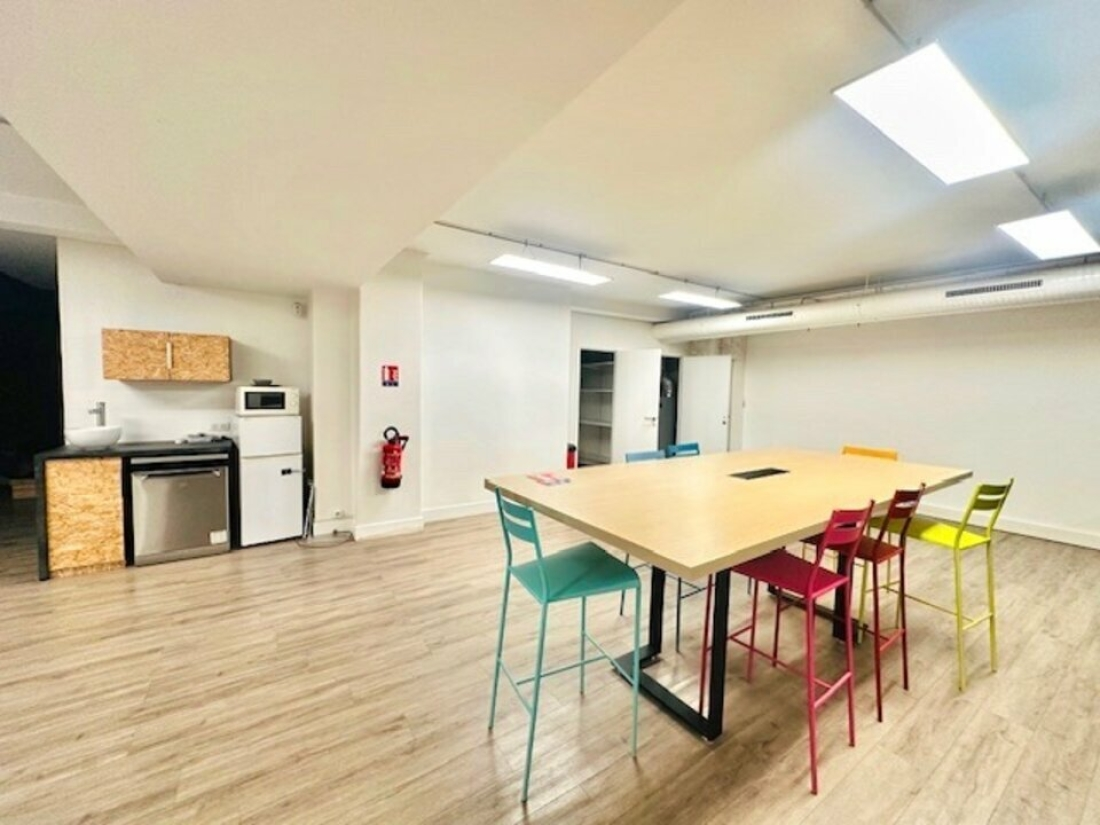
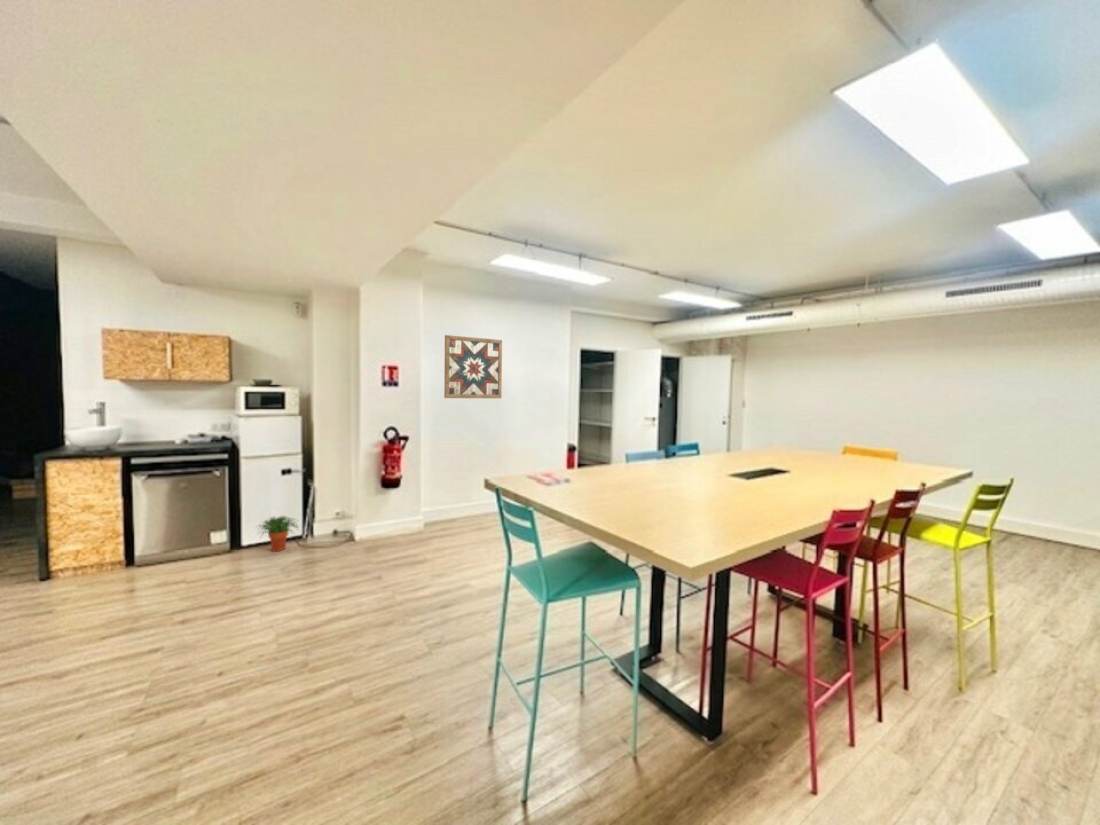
+ wall art [443,334,503,399]
+ potted plant [254,514,300,552]
